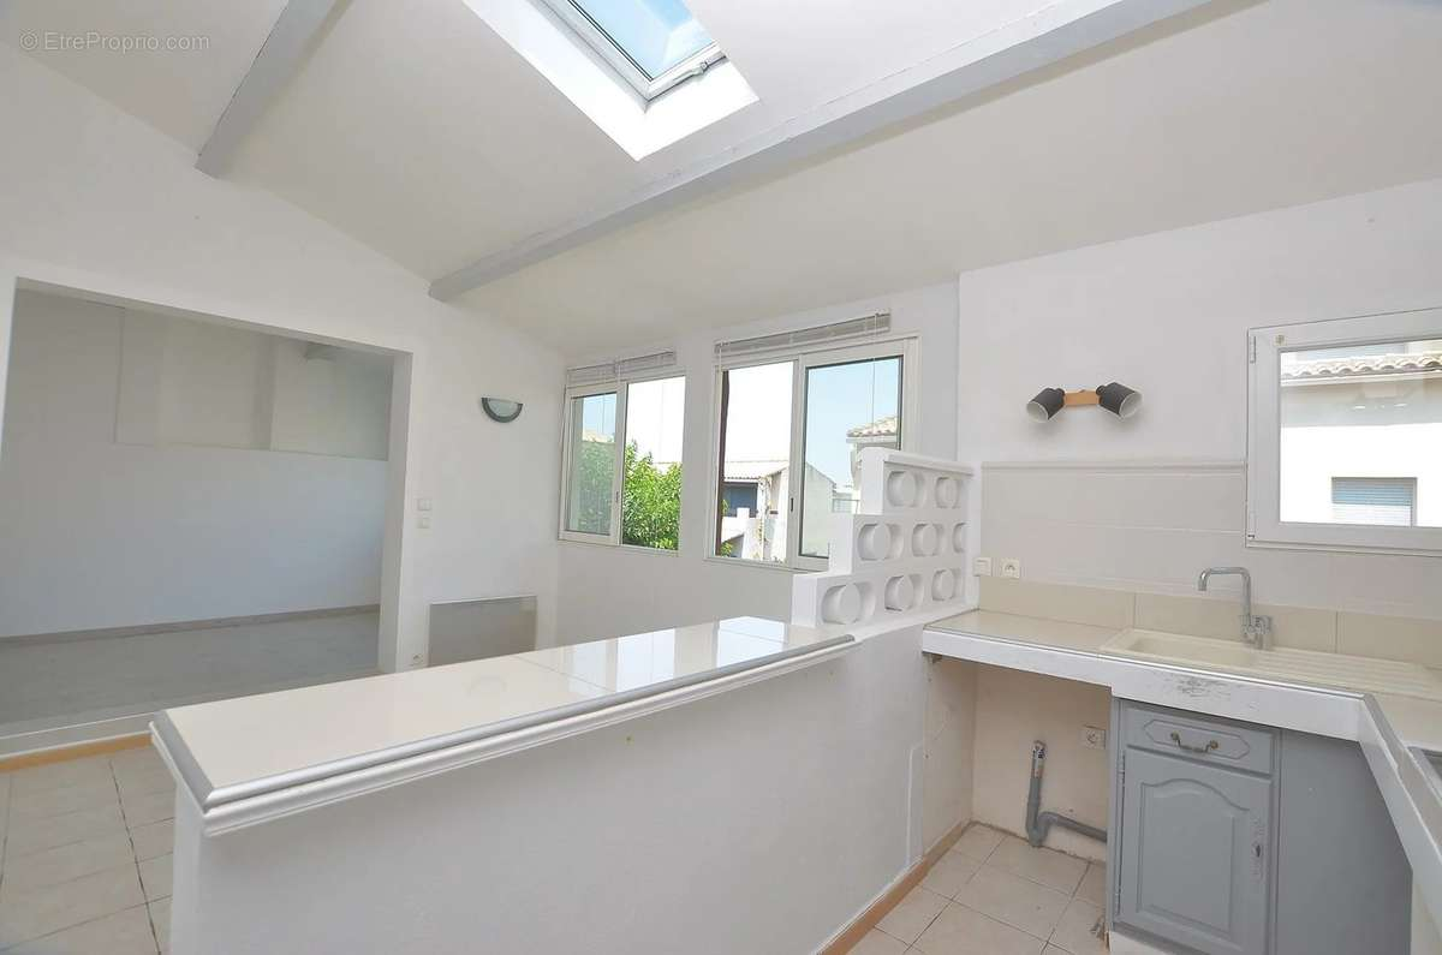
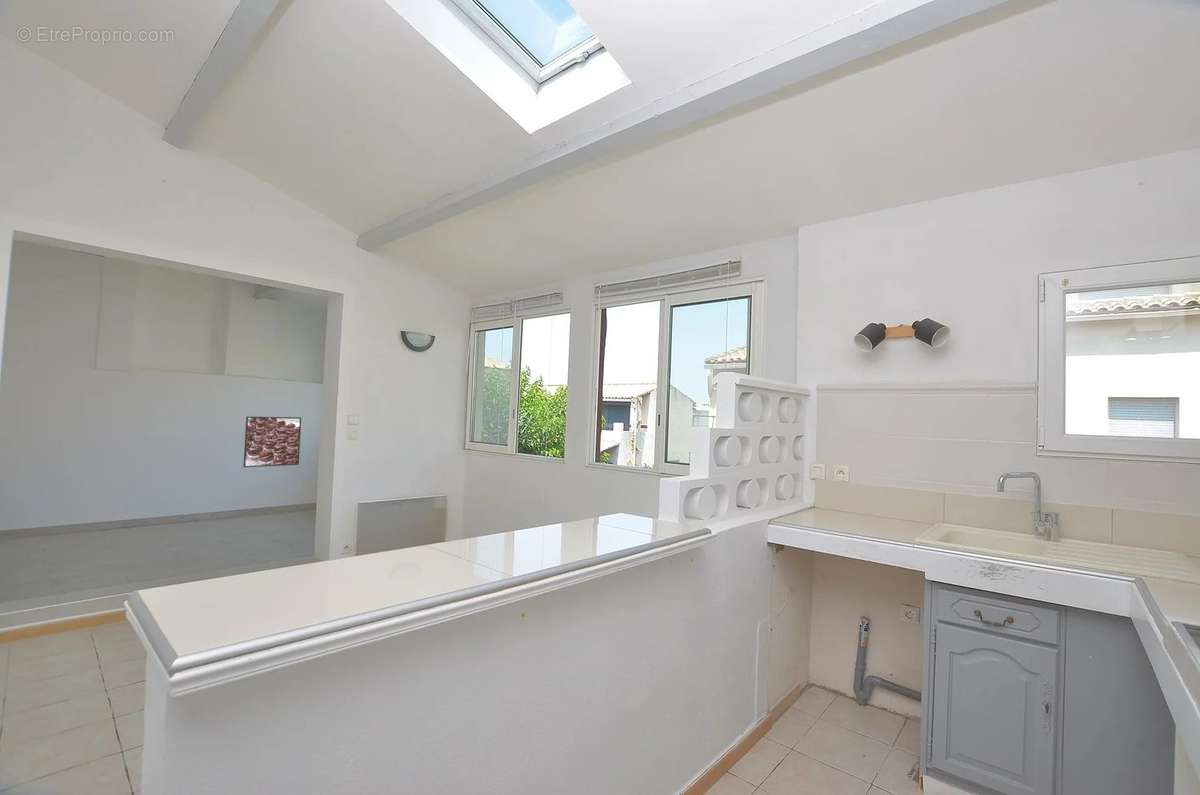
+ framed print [243,416,302,468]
